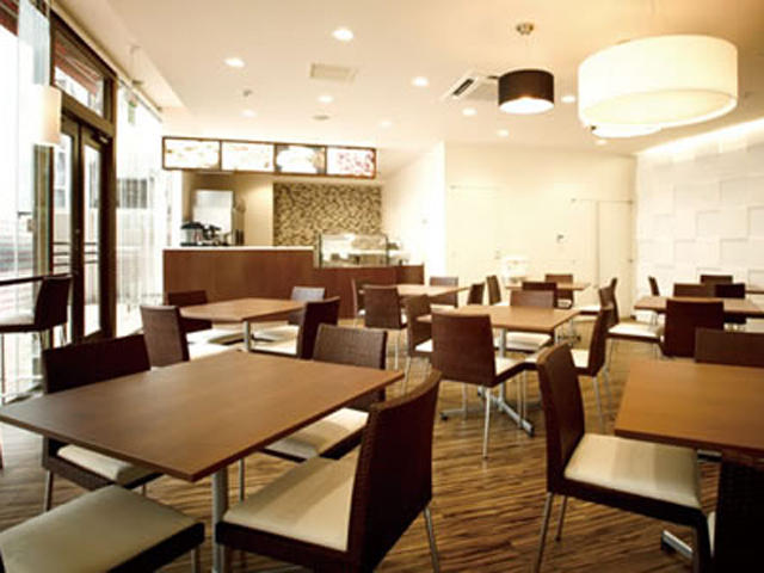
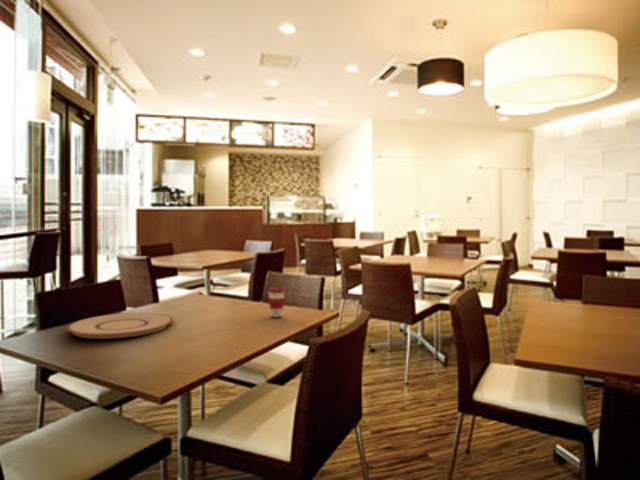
+ coffee cup [267,286,286,318]
+ plate [66,312,174,340]
